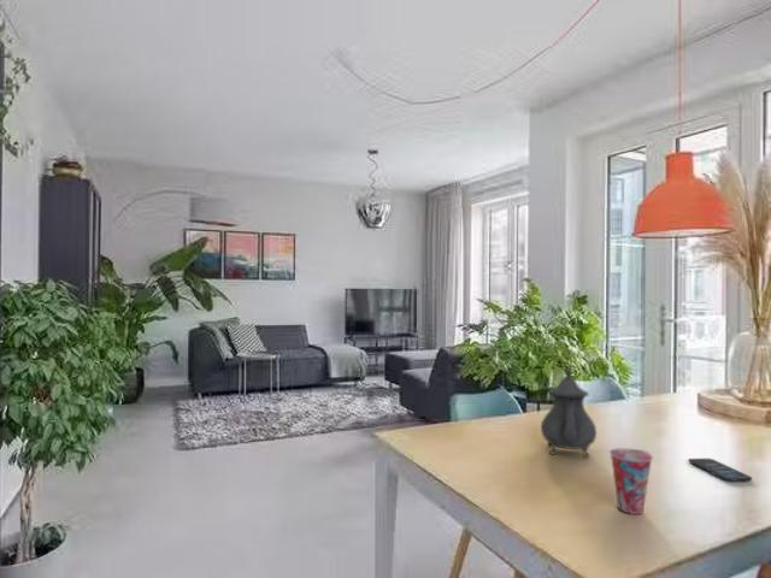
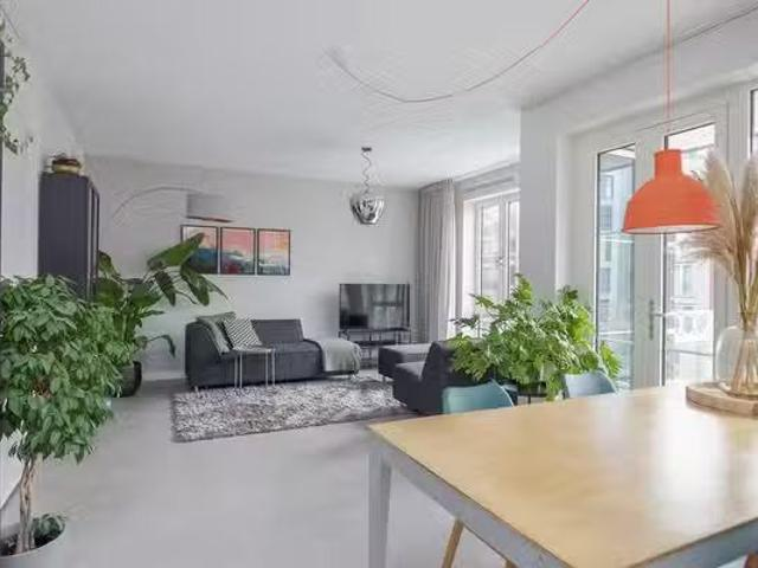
- teapot [540,365,598,459]
- smartphone [687,458,753,482]
- cup [608,447,654,515]
